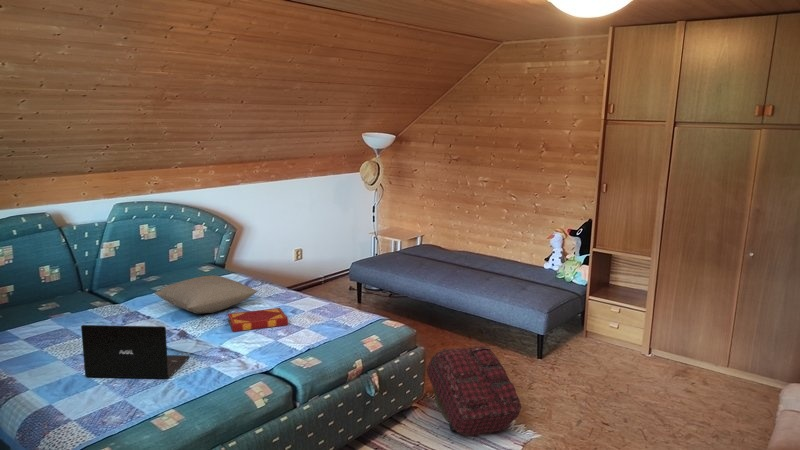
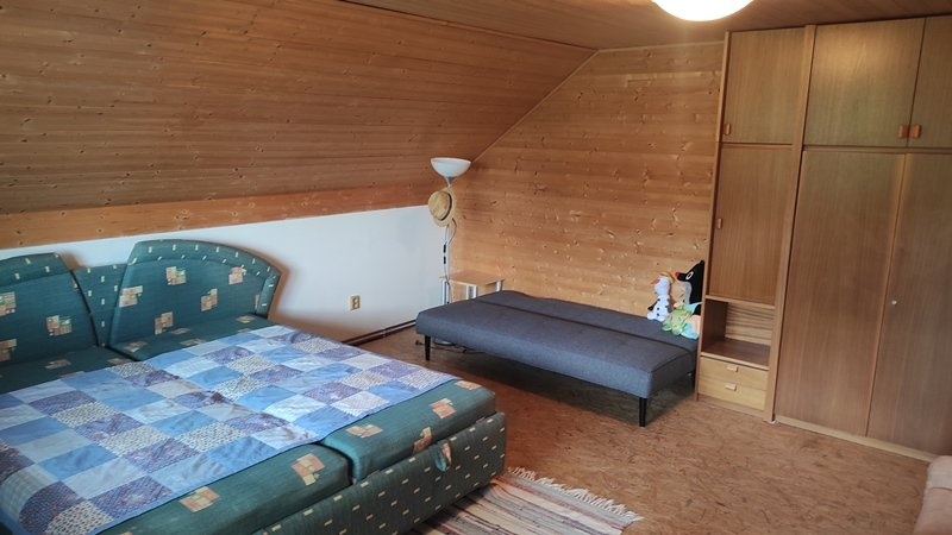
- backpack [426,345,522,437]
- pillow [153,274,259,314]
- laptop [80,324,190,380]
- hardback book [227,307,289,333]
